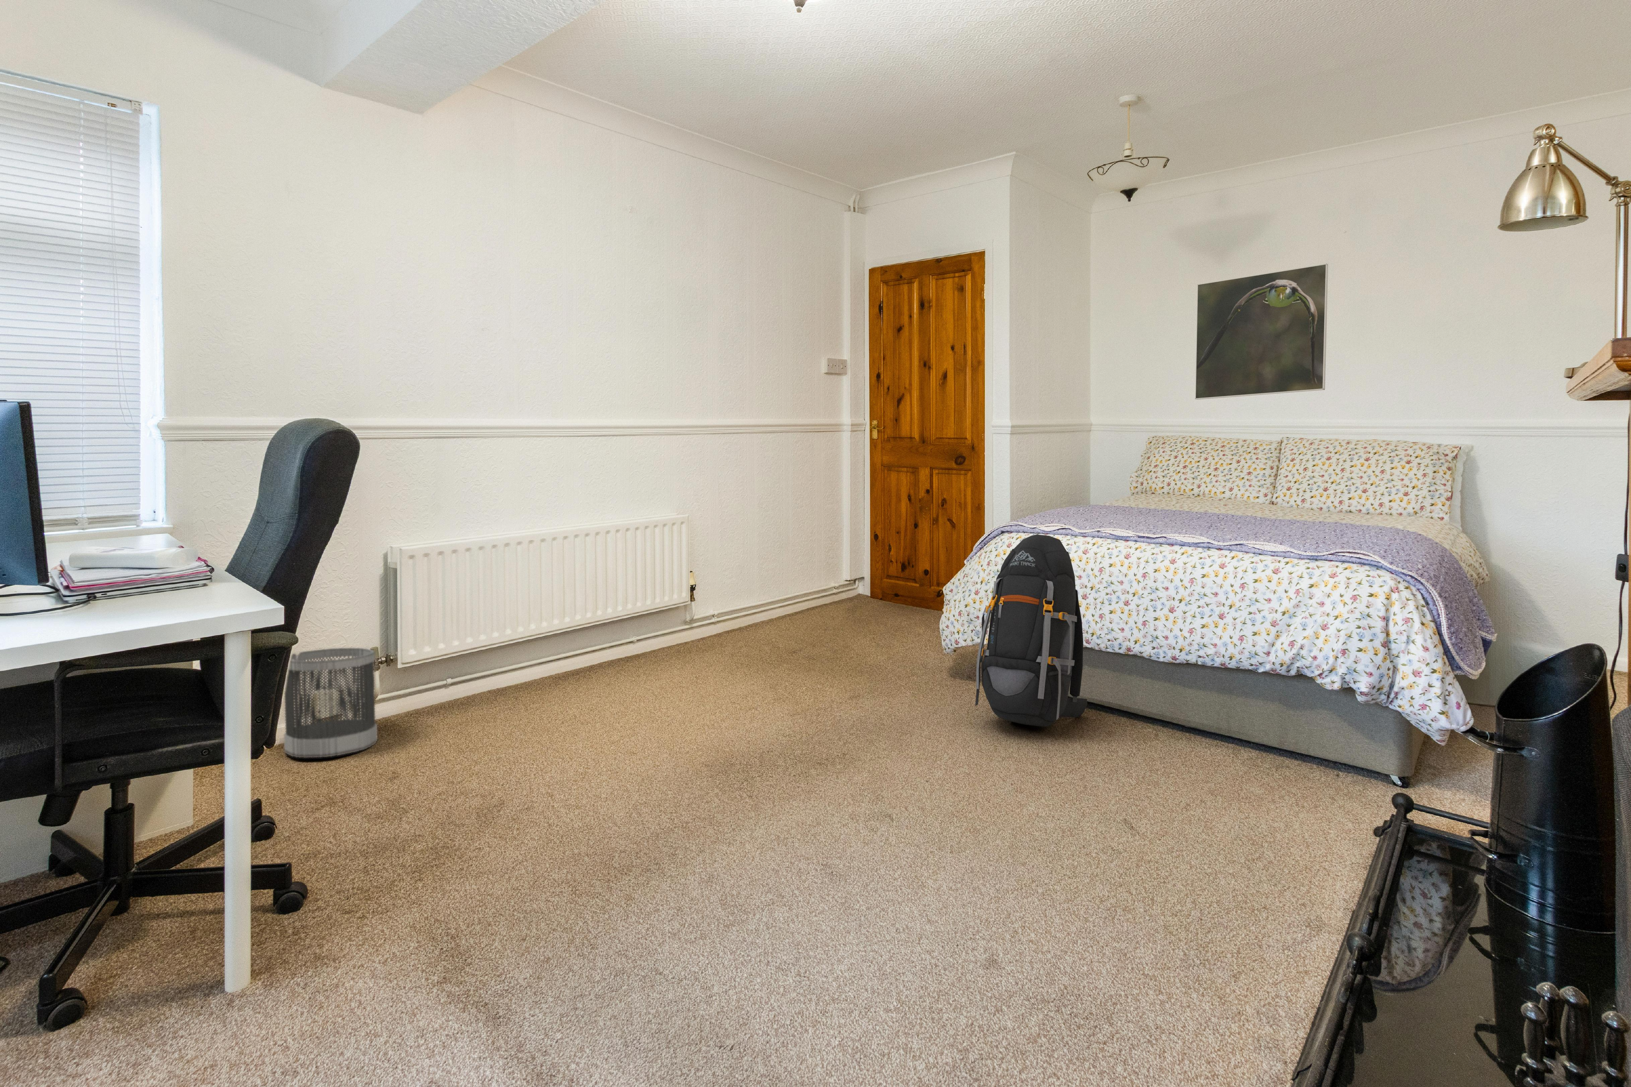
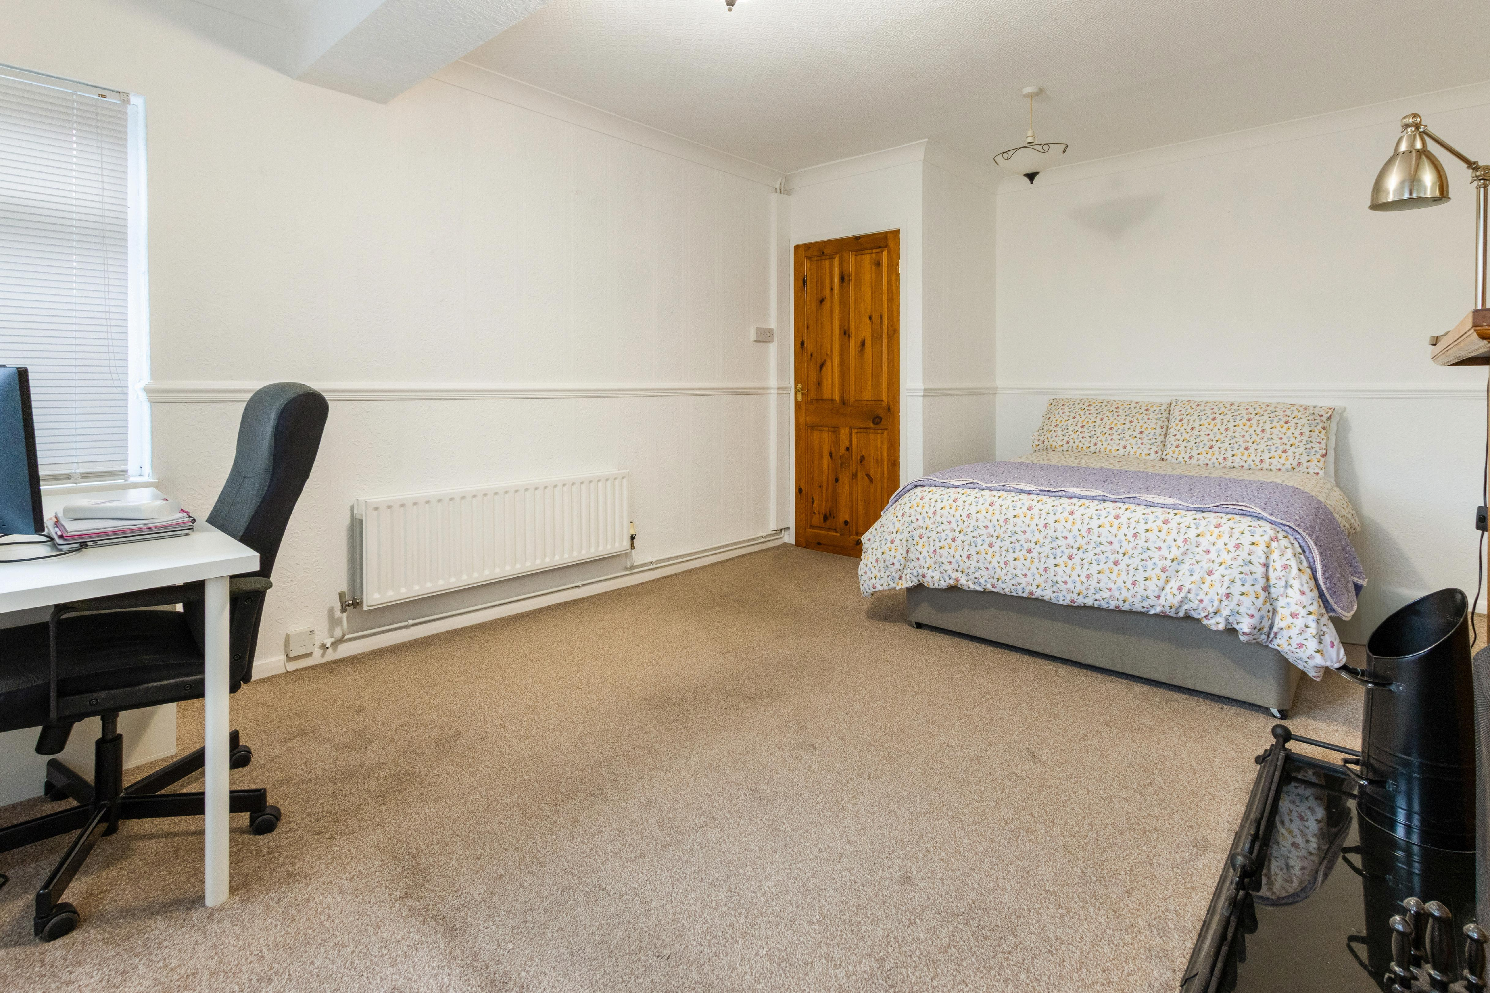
- wastebasket [284,647,377,758]
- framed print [1194,263,1329,400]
- backpack [974,534,1087,727]
